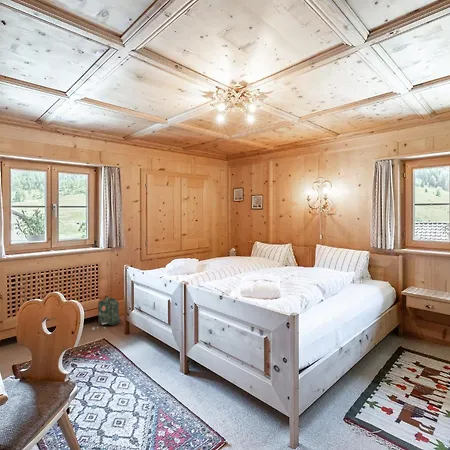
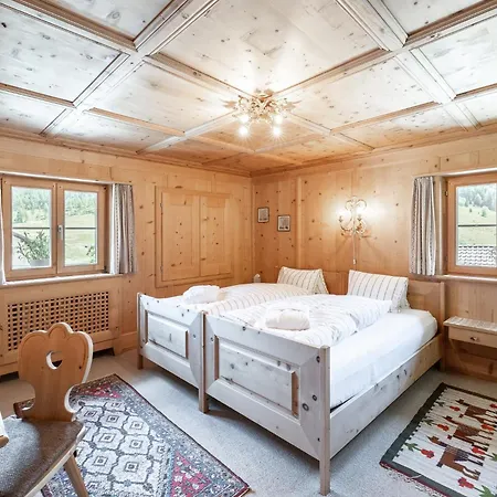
- backpack [91,295,122,332]
